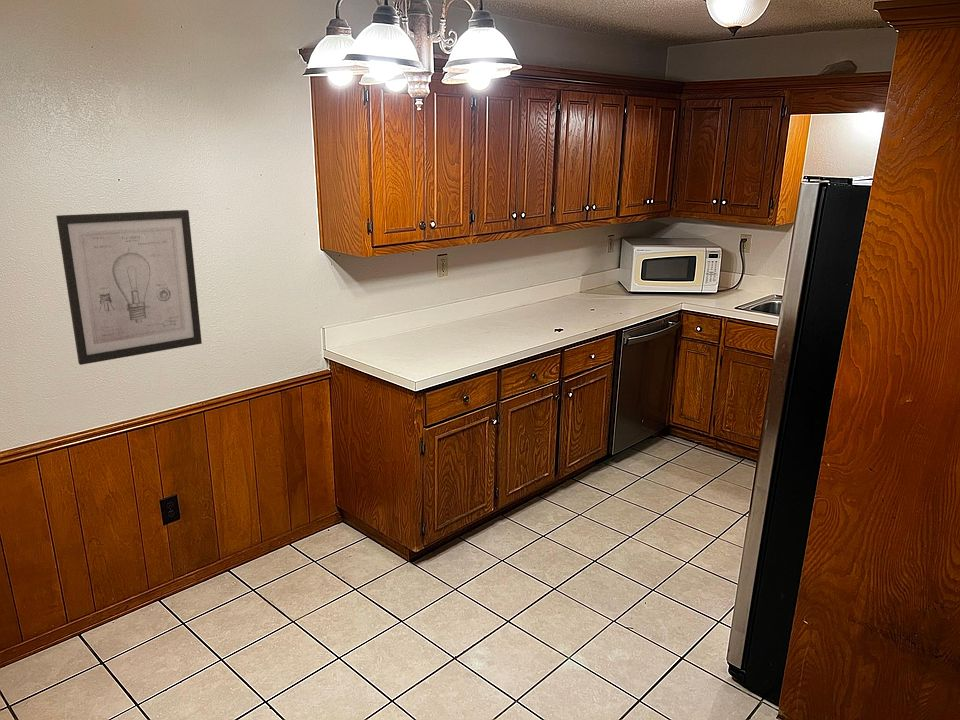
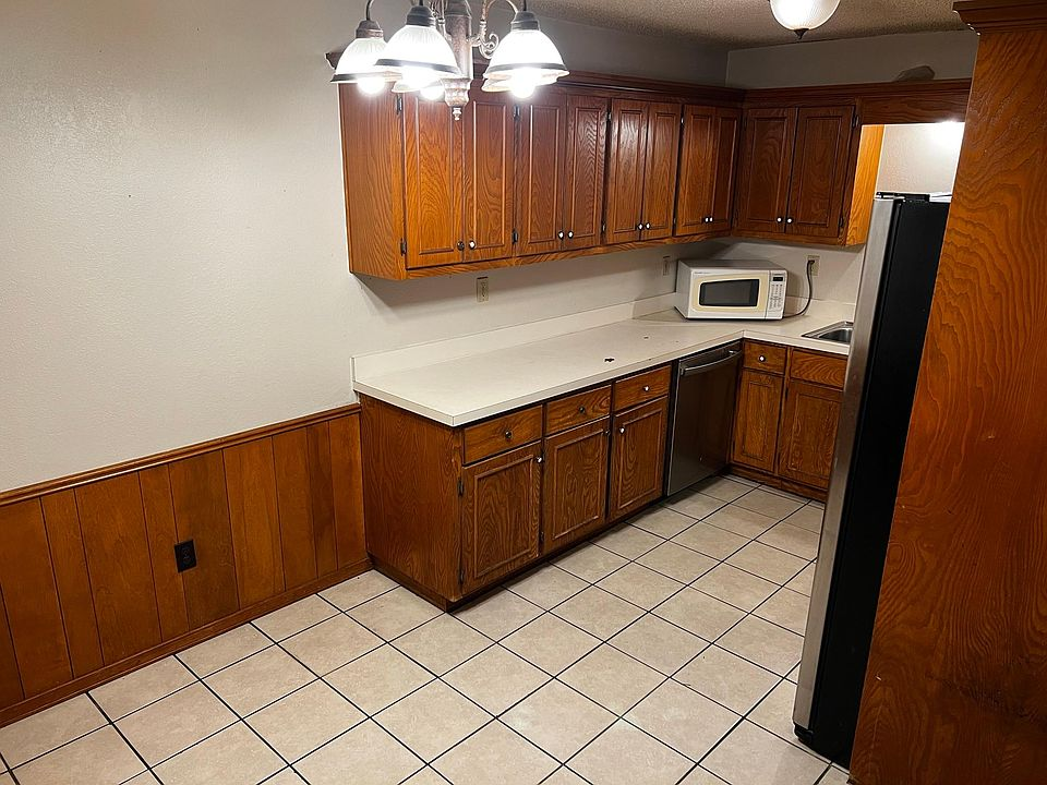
- wall art [55,209,203,366]
